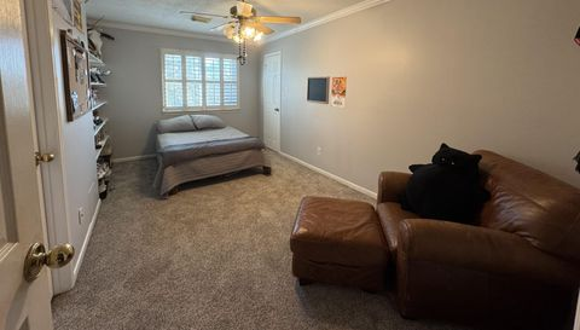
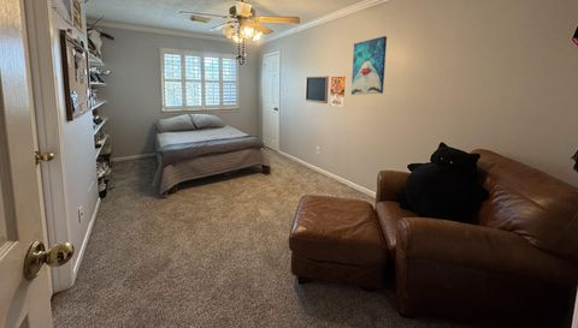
+ wall art [350,35,388,96]
